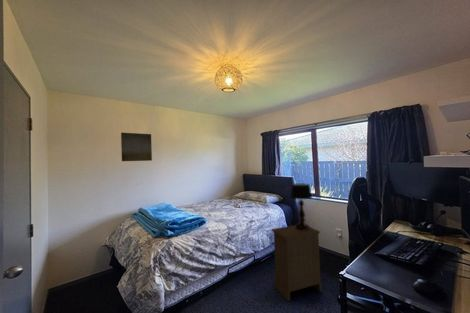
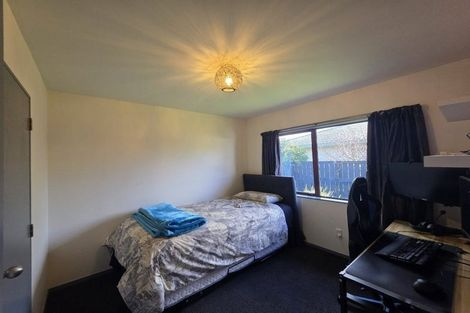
- cabinet [270,224,323,302]
- wall art [120,132,153,162]
- table lamp [289,183,313,230]
